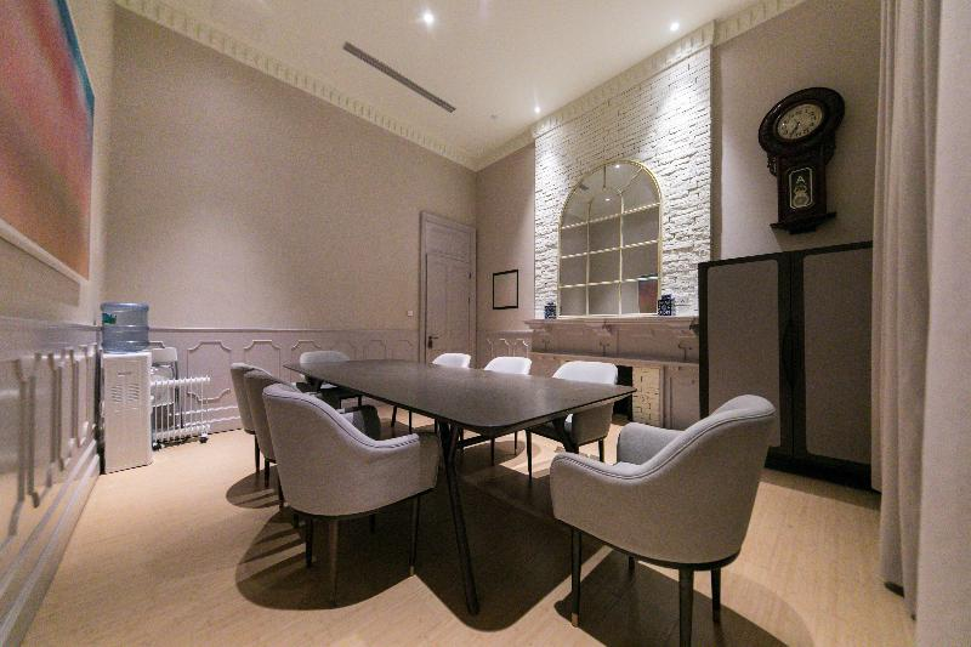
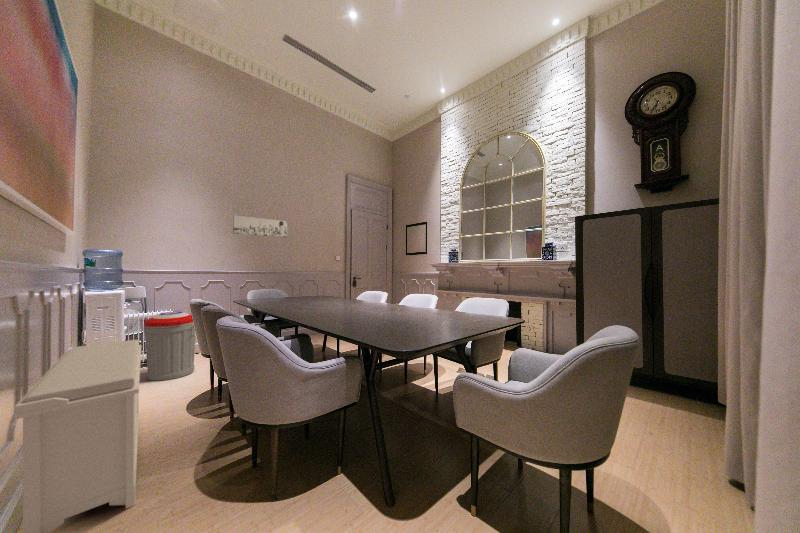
+ bench [13,339,142,533]
+ trash can [143,310,196,382]
+ wall art [232,214,288,238]
